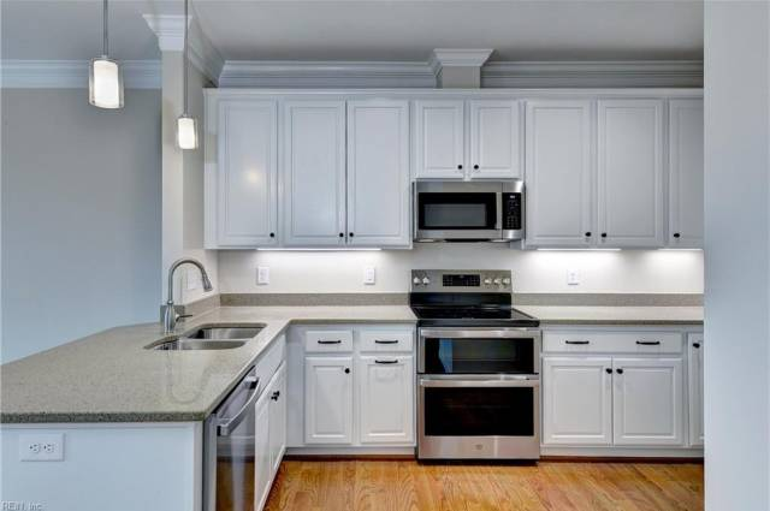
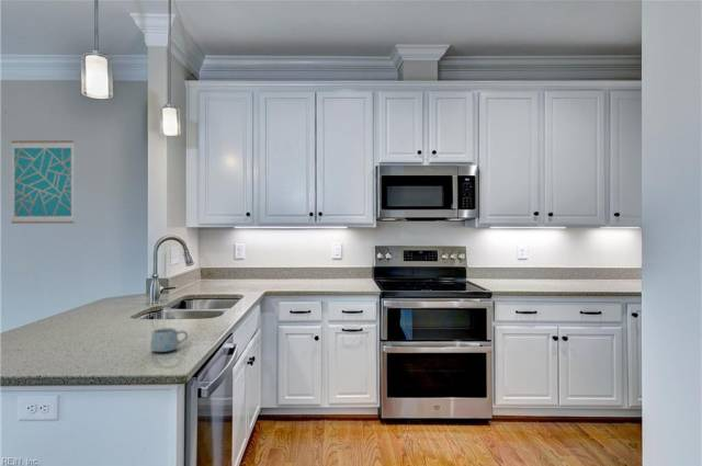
+ wall art [11,139,76,225]
+ mug [149,327,189,353]
